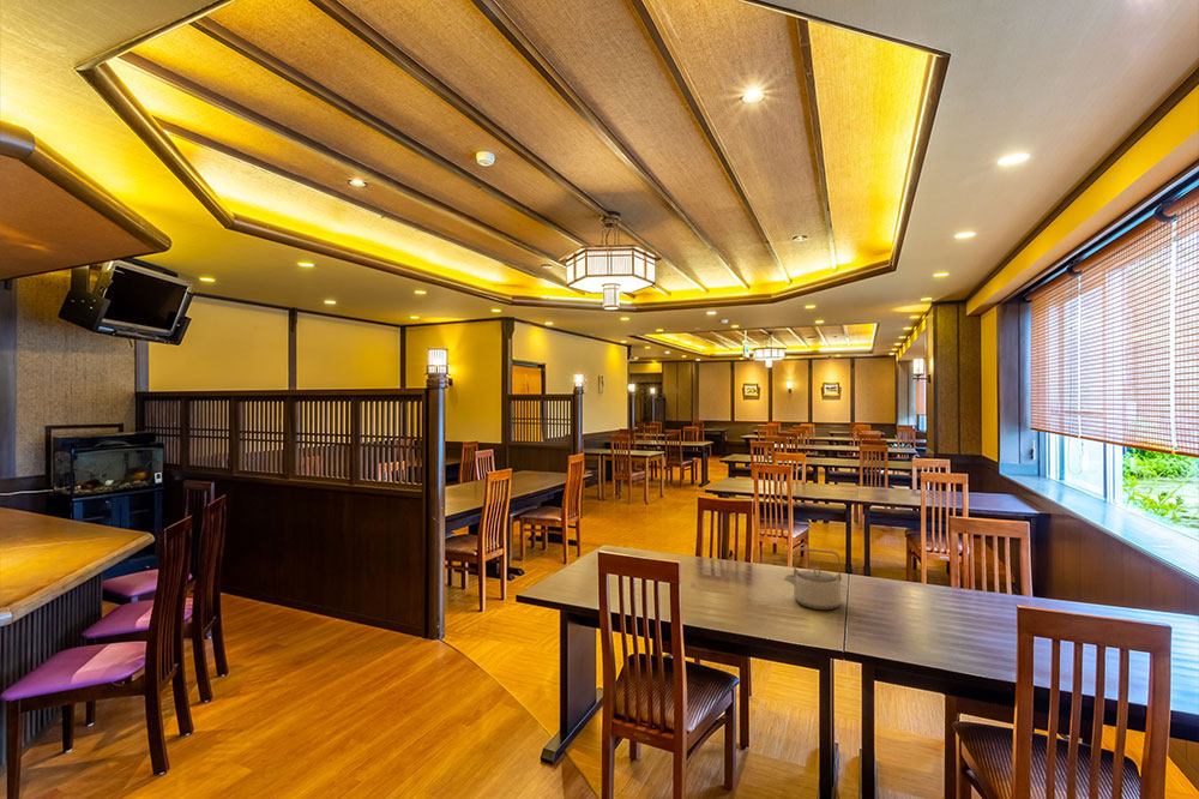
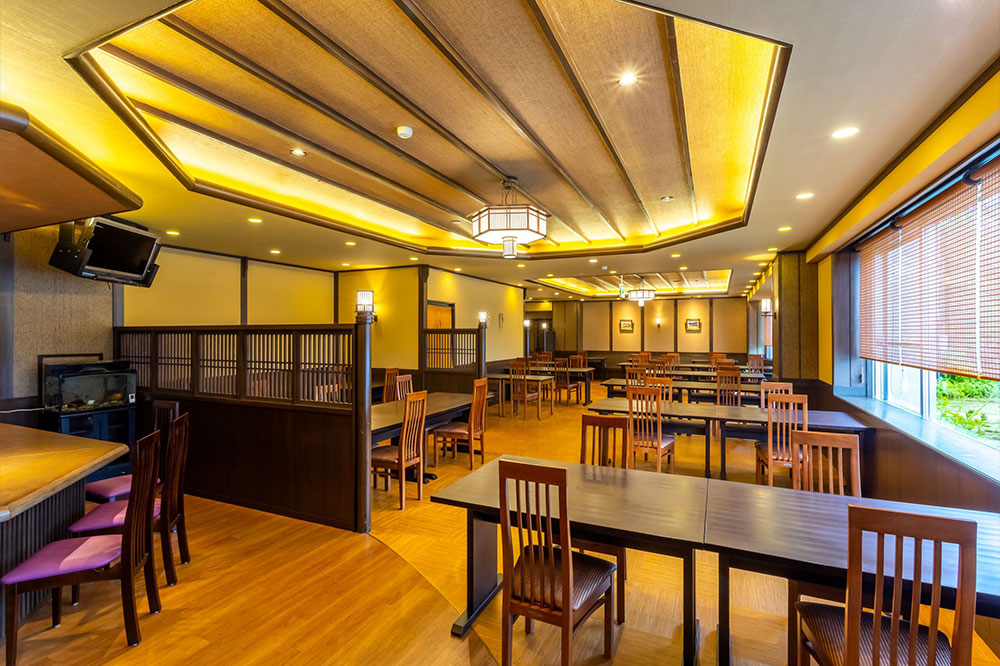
- teapot [783,546,843,611]
